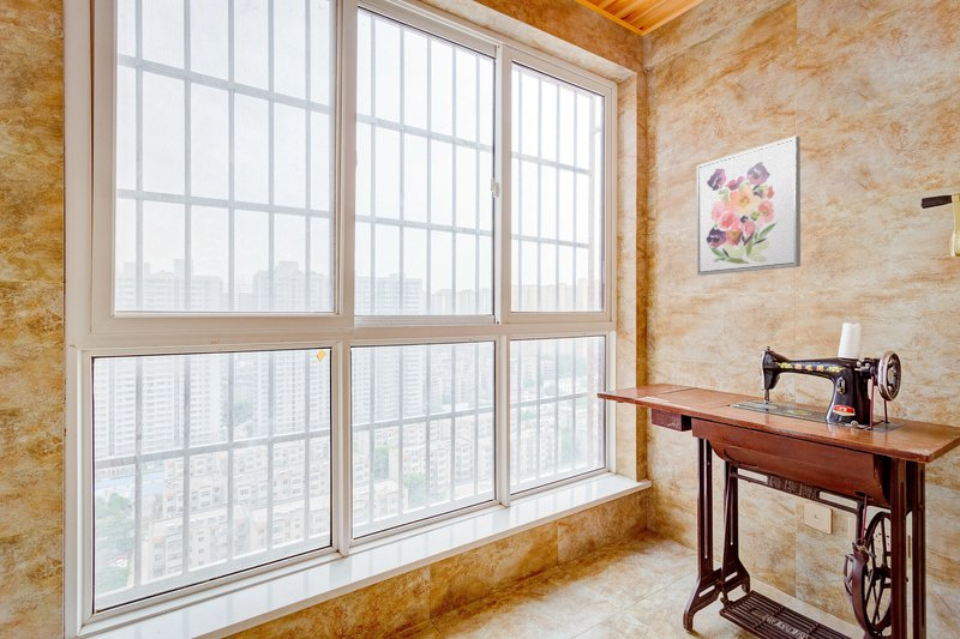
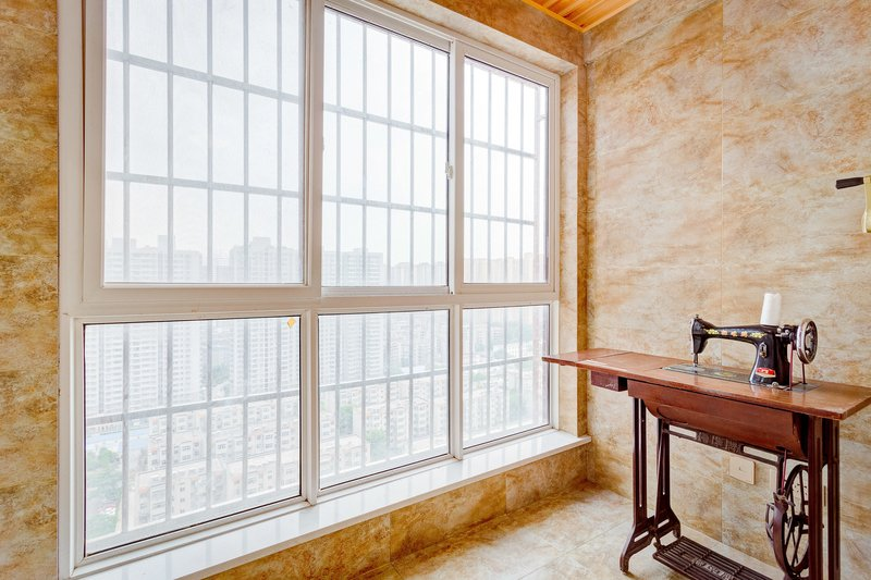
- wall art [696,134,802,277]
